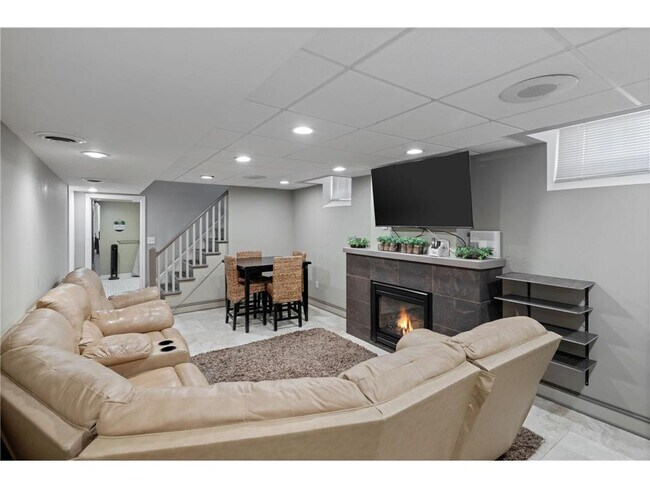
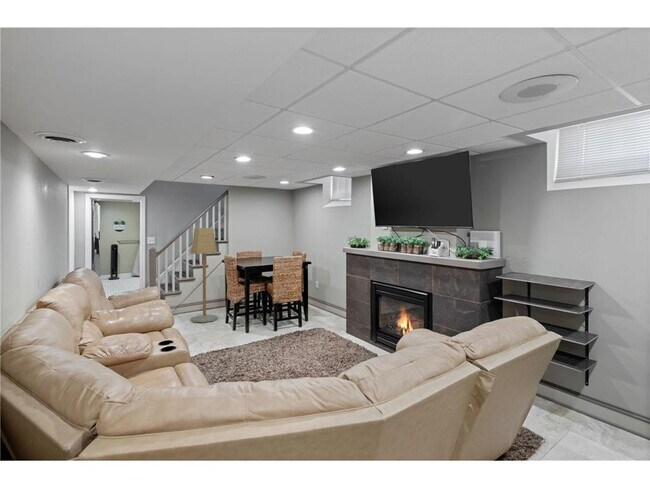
+ floor lamp [190,227,219,323]
